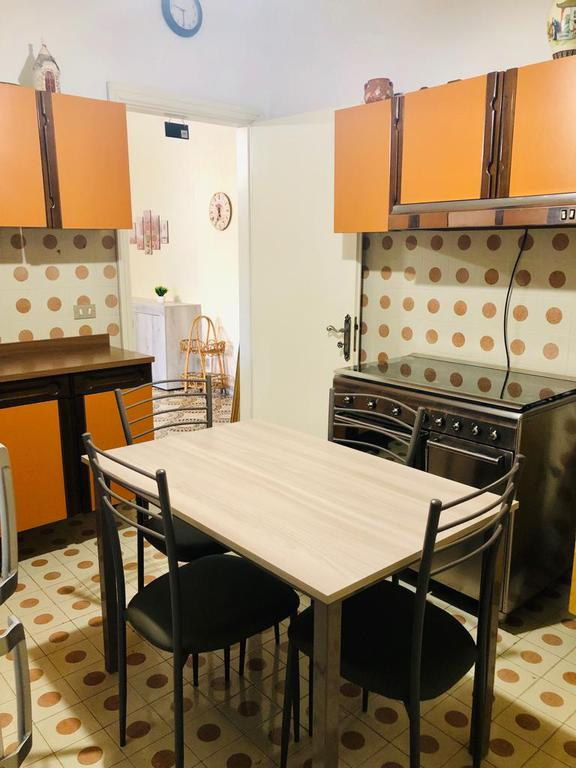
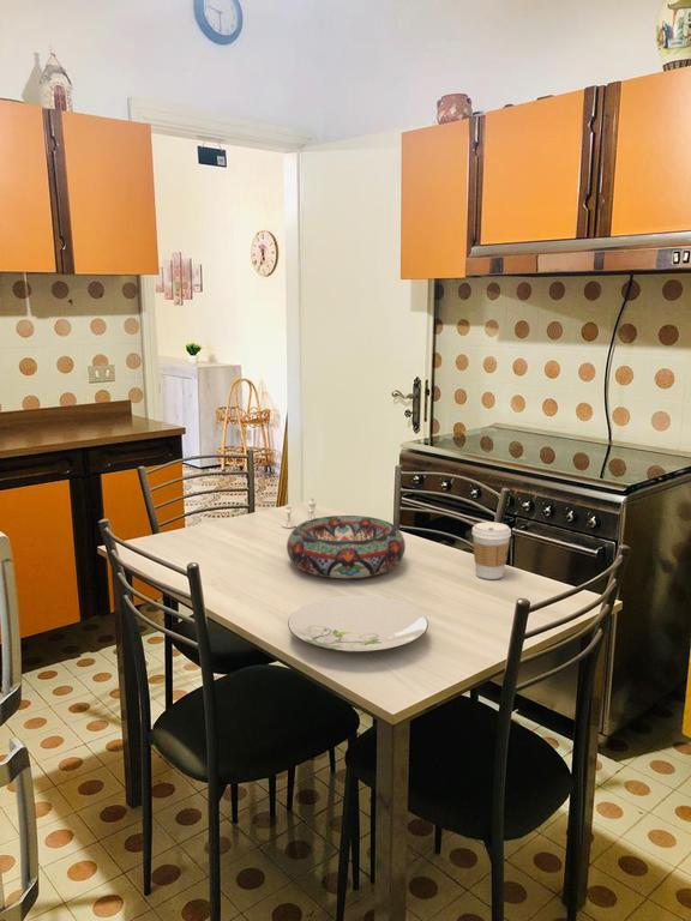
+ decorative bowl [286,514,407,579]
+ salt and pepper shaker set [282,496,318,529]
+ plate [287,594,429,654]
+ coffee cup [470,520,512,580]
